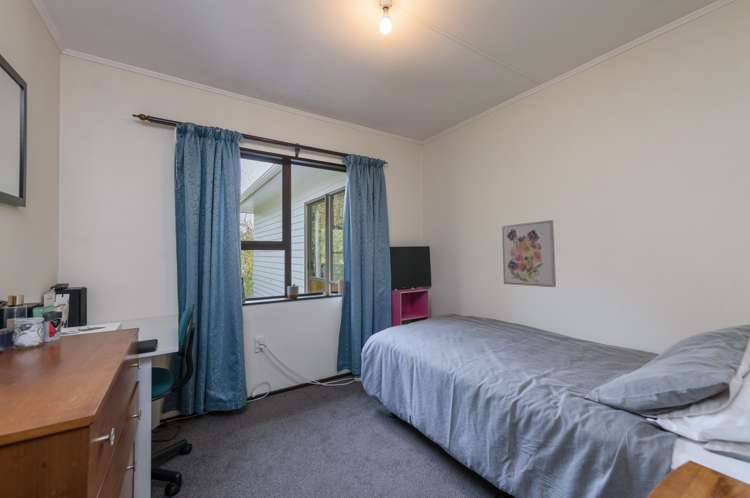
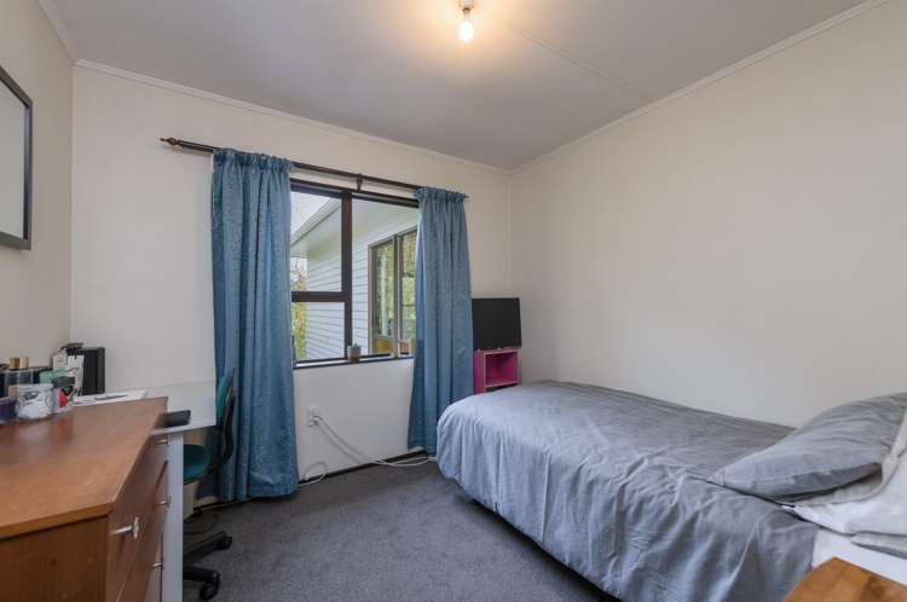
- wall art [501,219,557,288]
